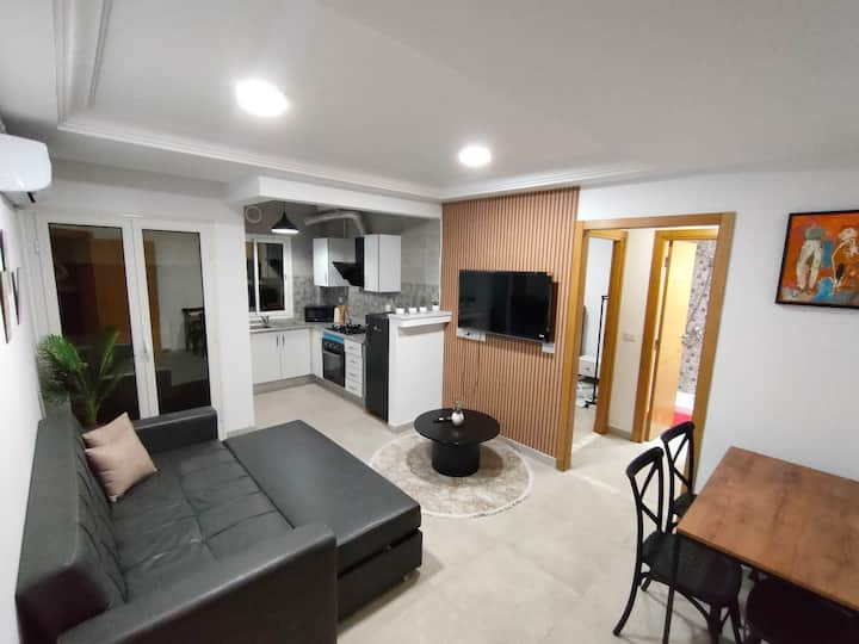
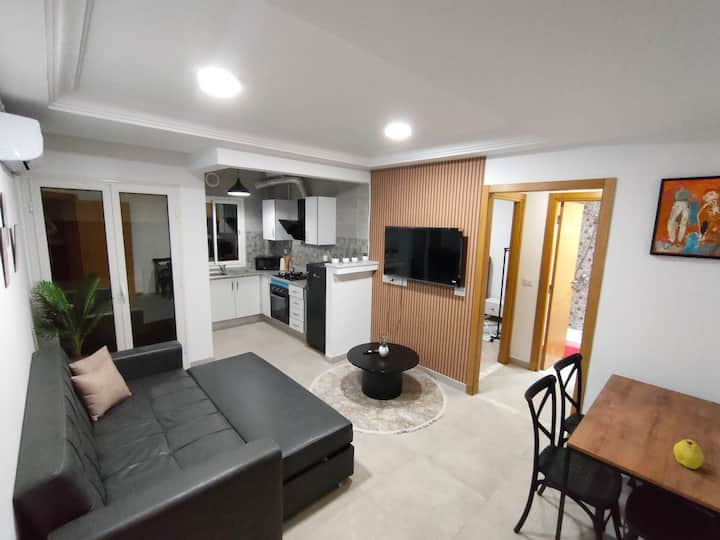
+ fruit [673,439,705,470]
